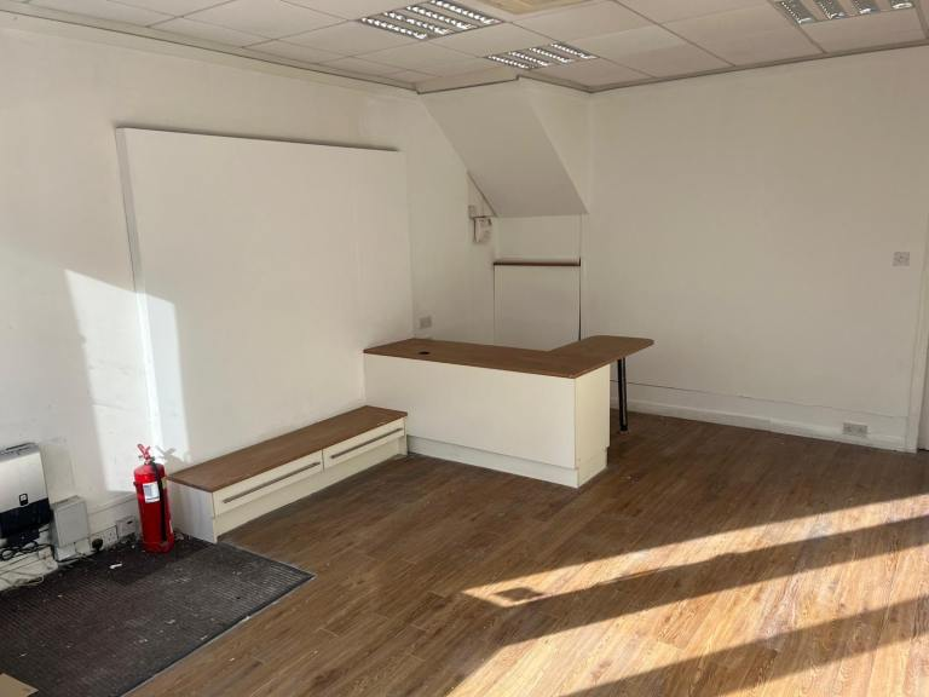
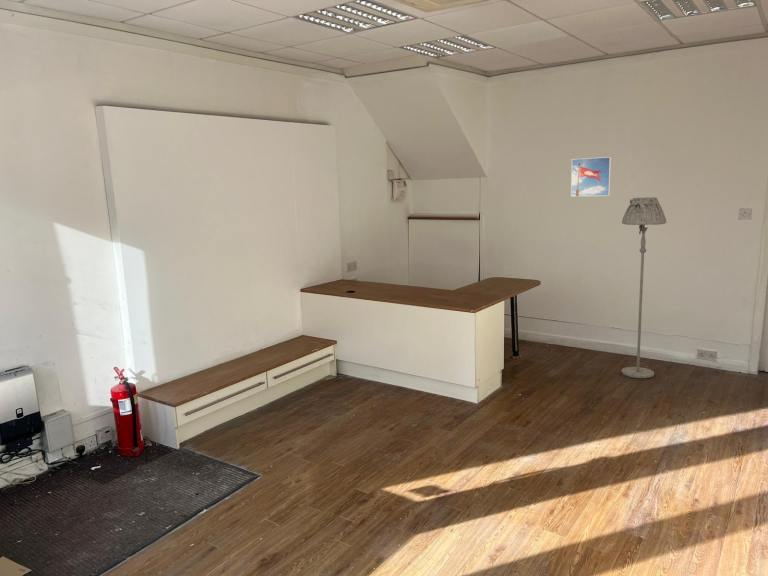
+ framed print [570,156,612,198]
+ floor lamp [620,196,667,379]
